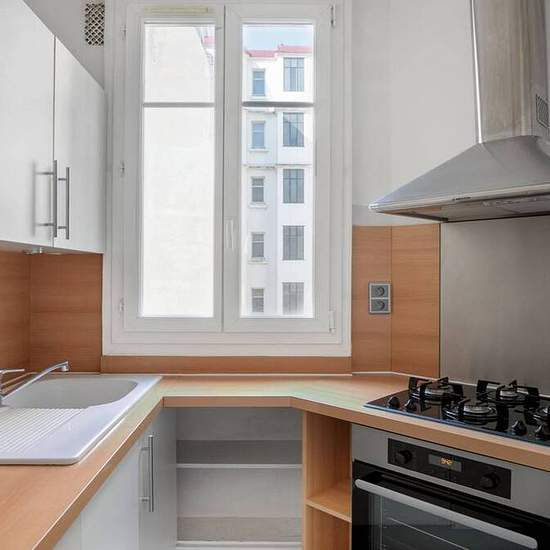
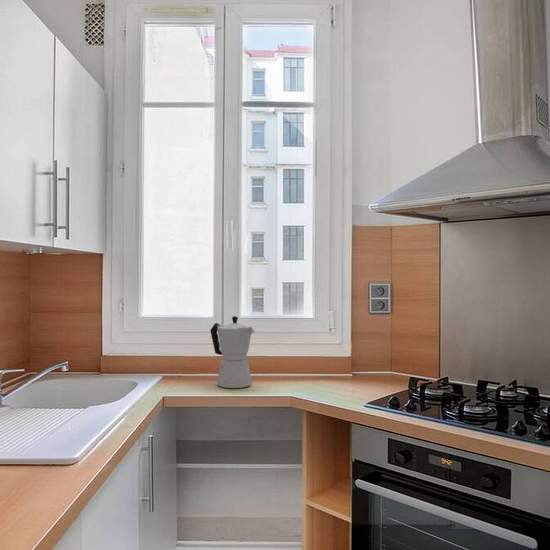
+ moka pot [209,315,256,389]
